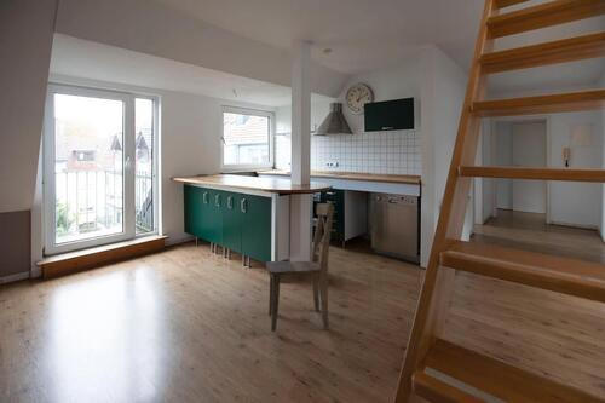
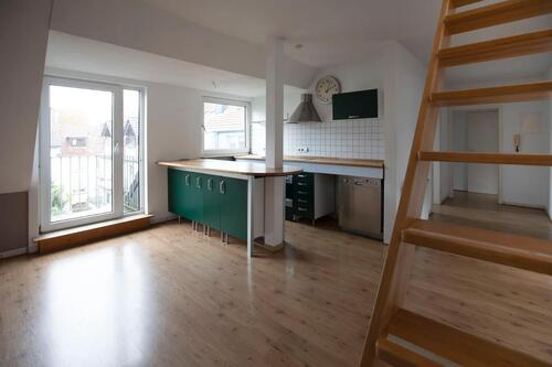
- dining chair [265,202,335,333]
